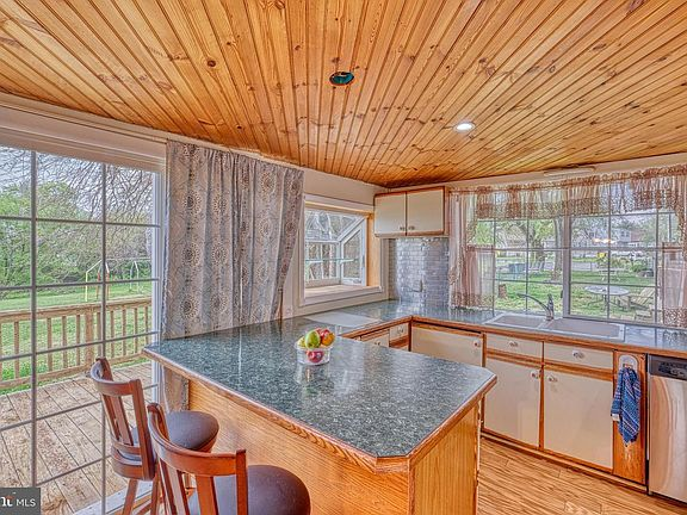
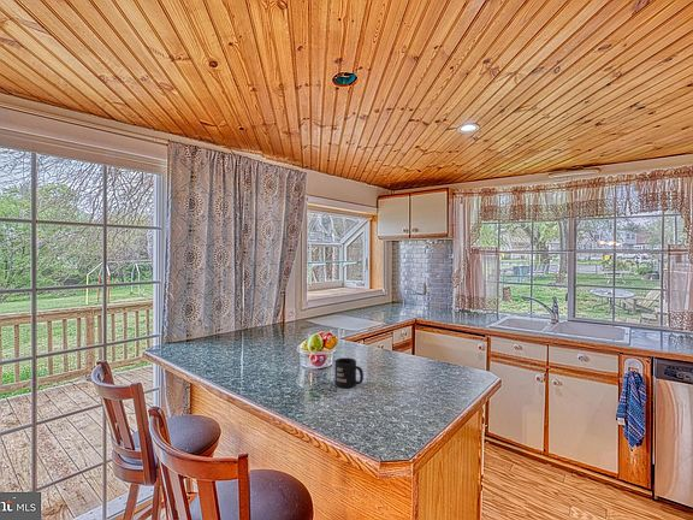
+ mug [333,356,365,389]
